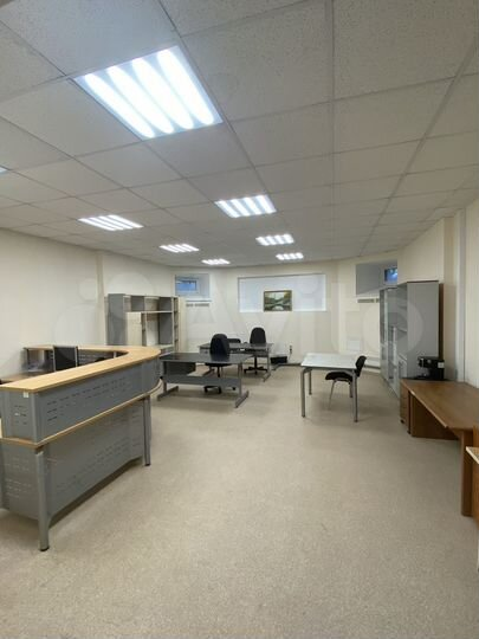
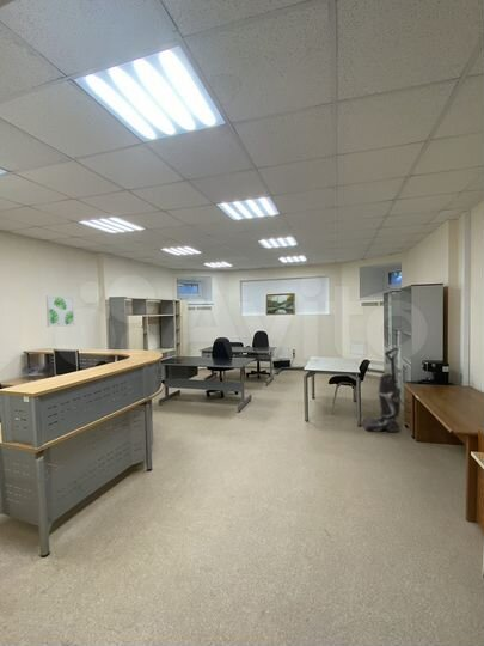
+ wall art [45,294,75,328]
+ vacuum cleaner [361,347,402,433]
